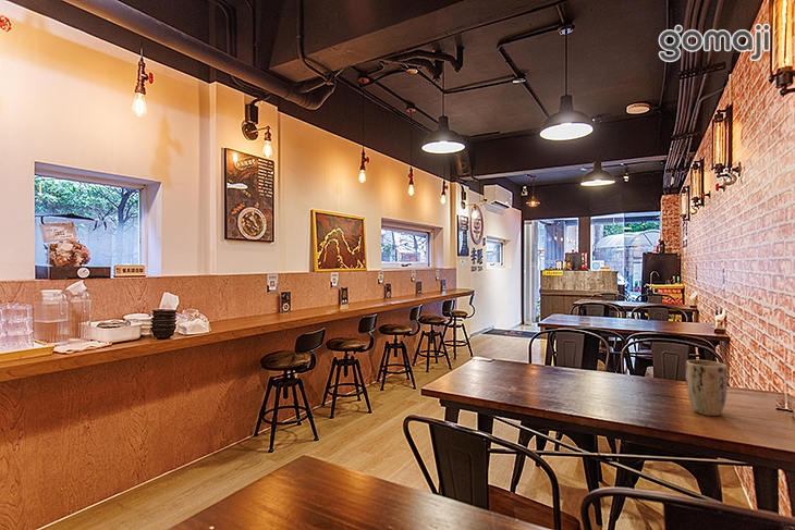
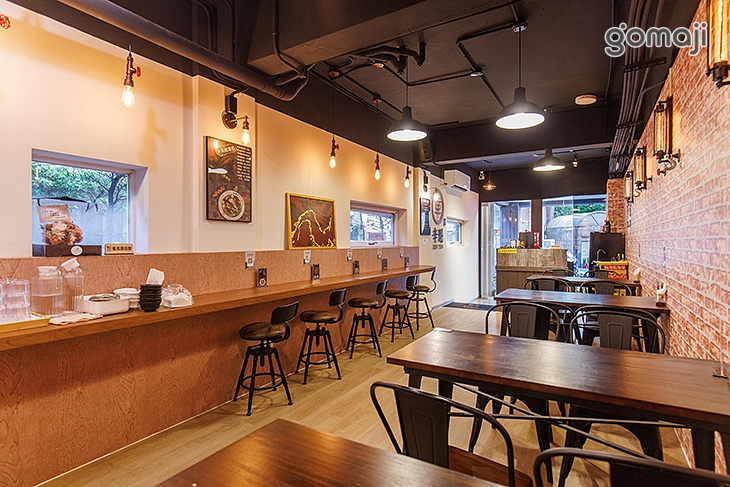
- plant pot [685,359,729,417]
